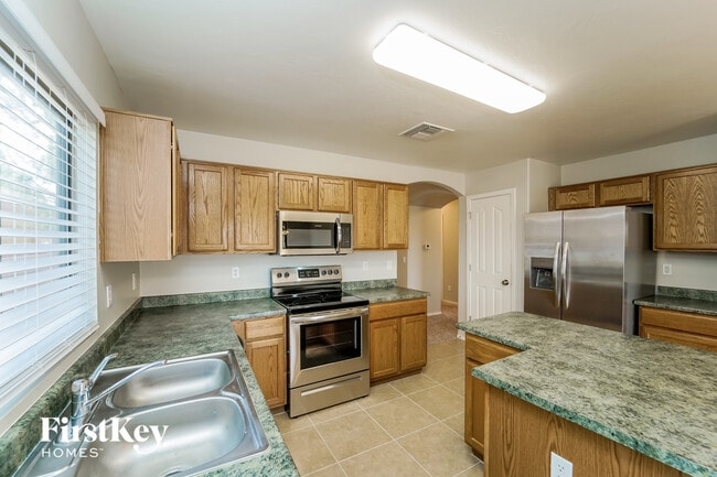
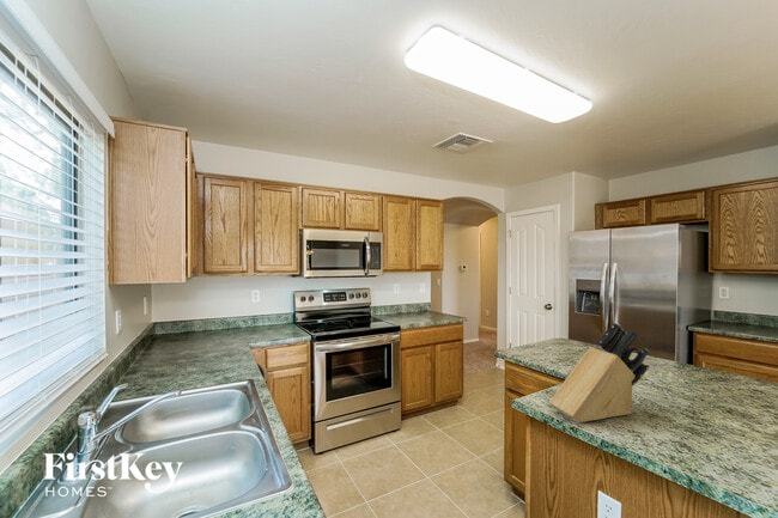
+ knife block [548,322,651,423]
